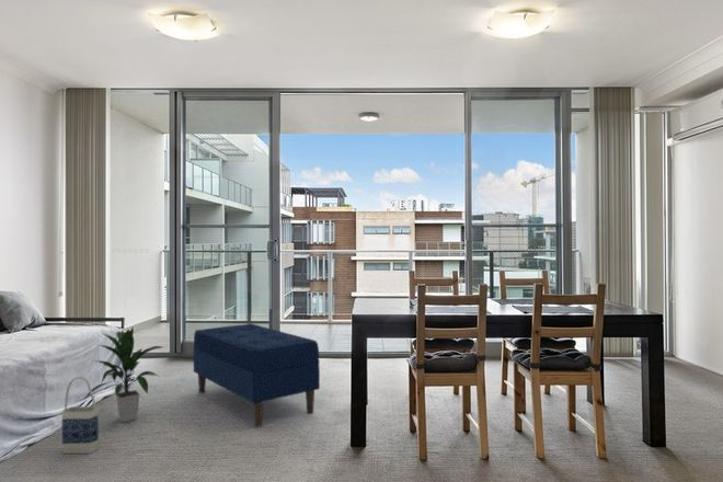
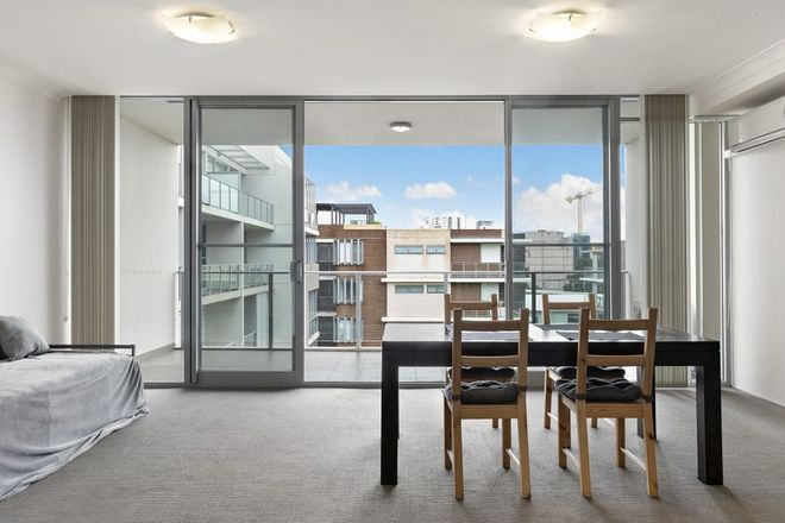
- bench [192,323,321,428]
- bag [61,376,100,455]
- indoor plant [83,325,164,423]
